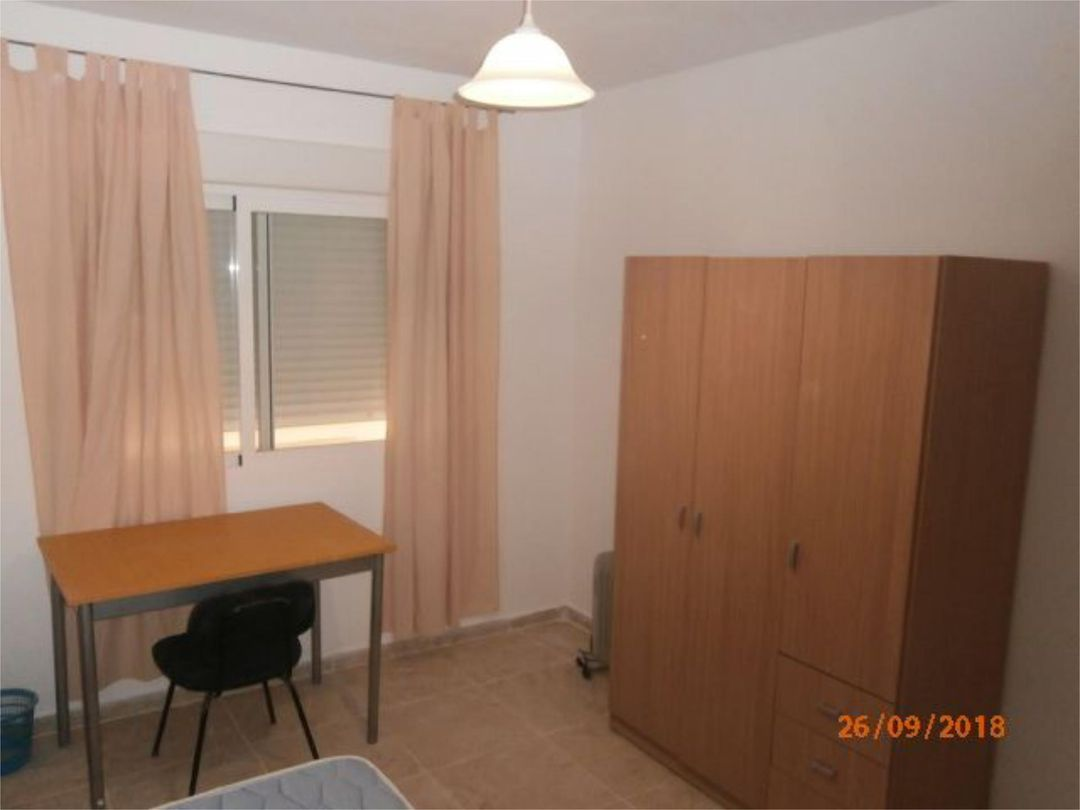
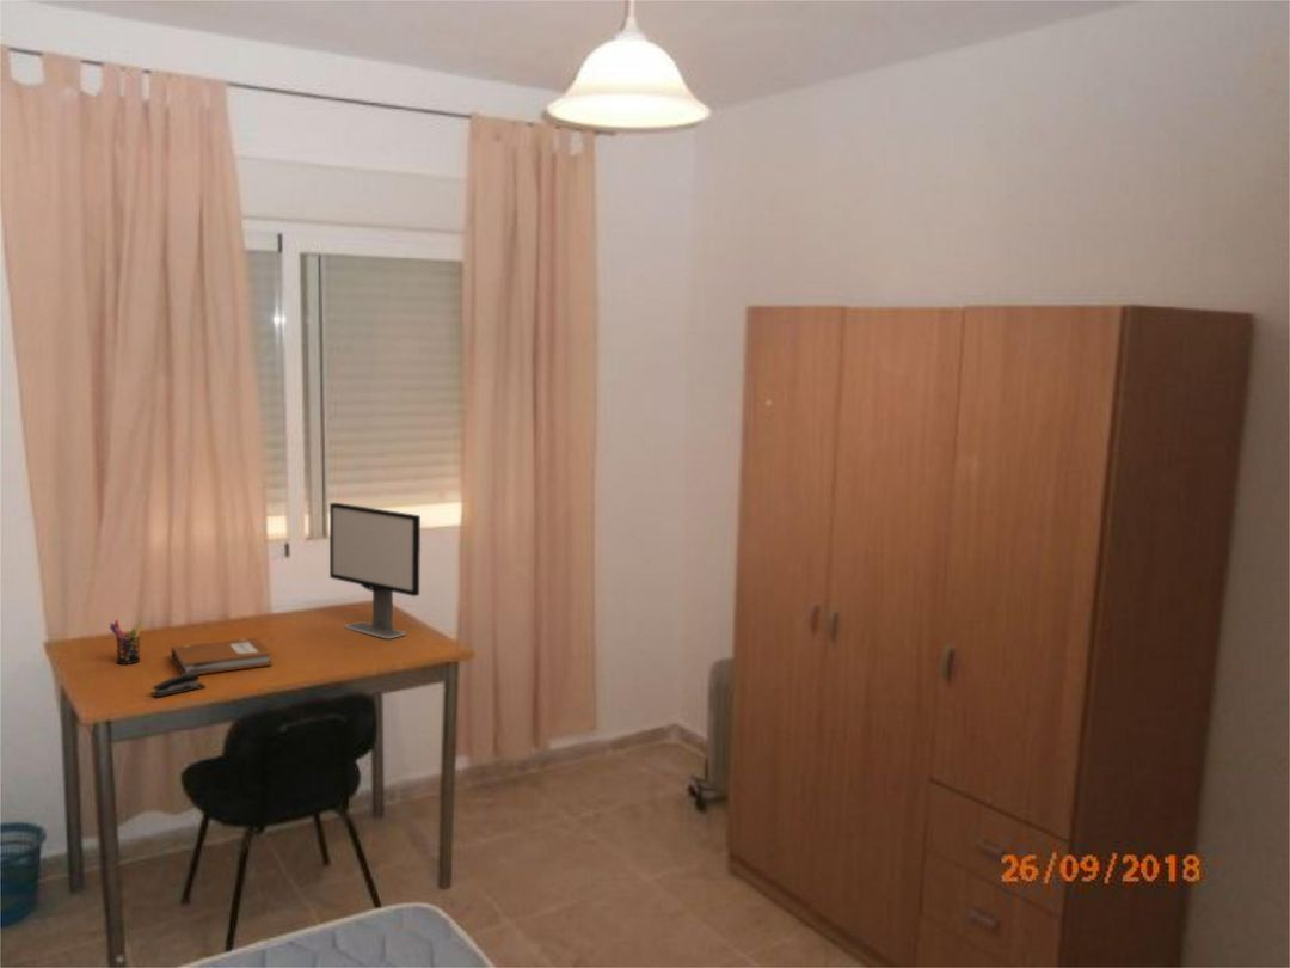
+ pen holder [109,619,146,666]
+ computer monitor [328,502,422,639]
+ stapler [150,672,207,698]
+ notebook [171,637,274,675]
